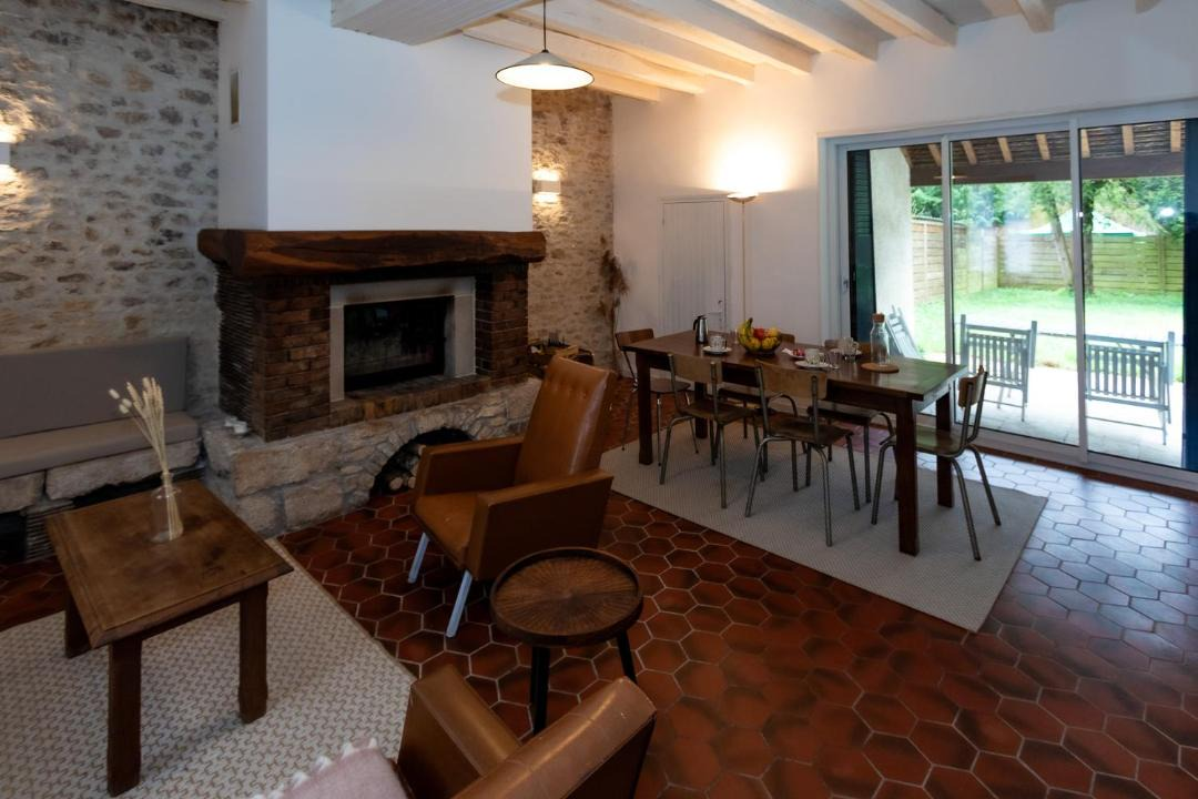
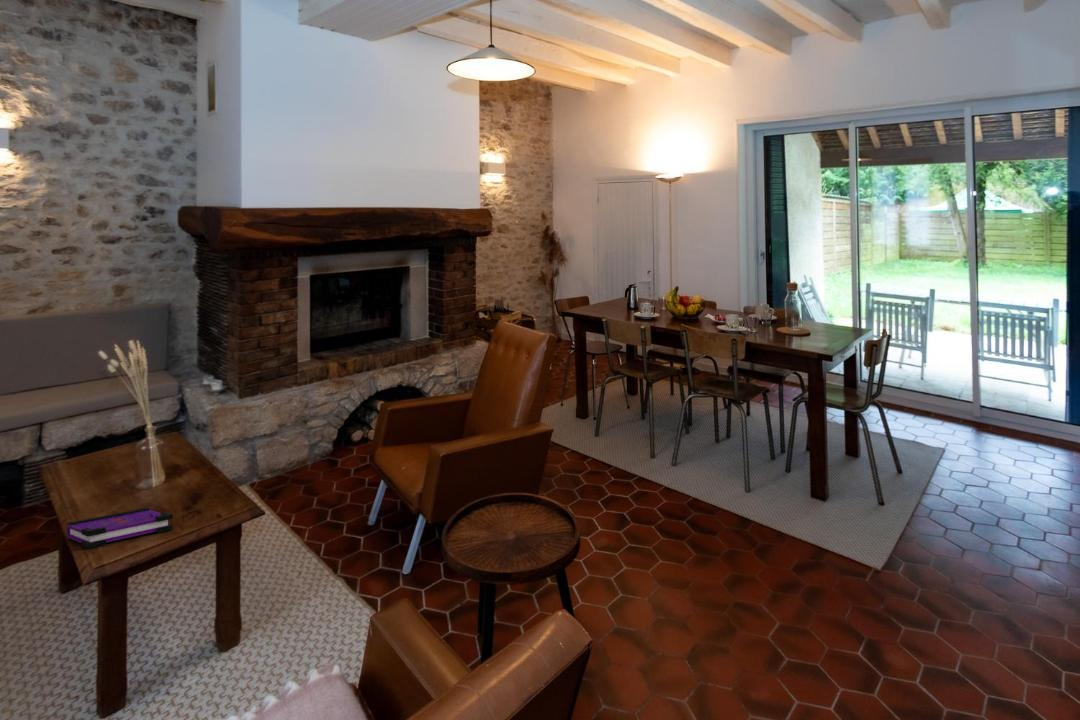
+ board game [66,507,174,550]
